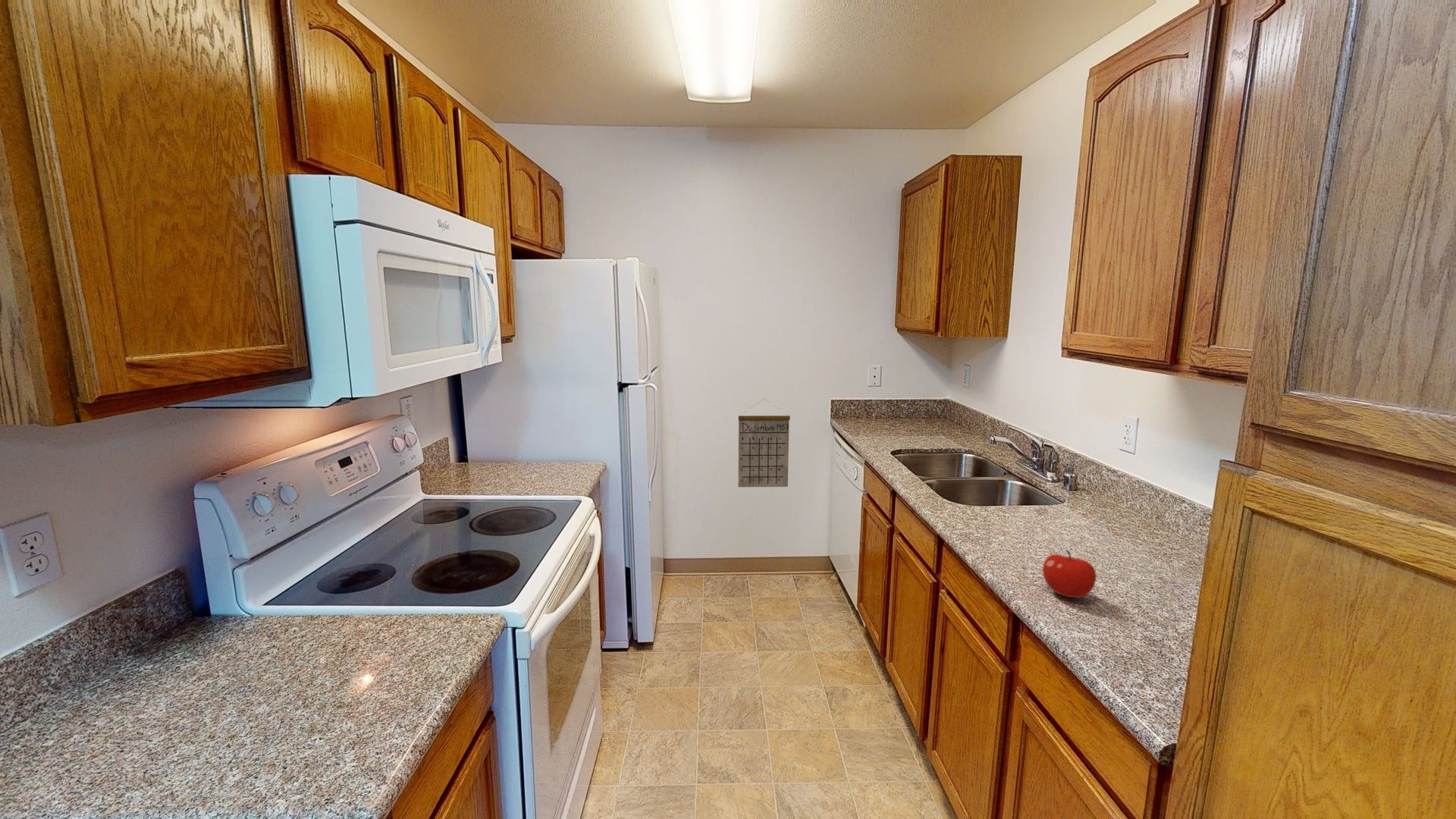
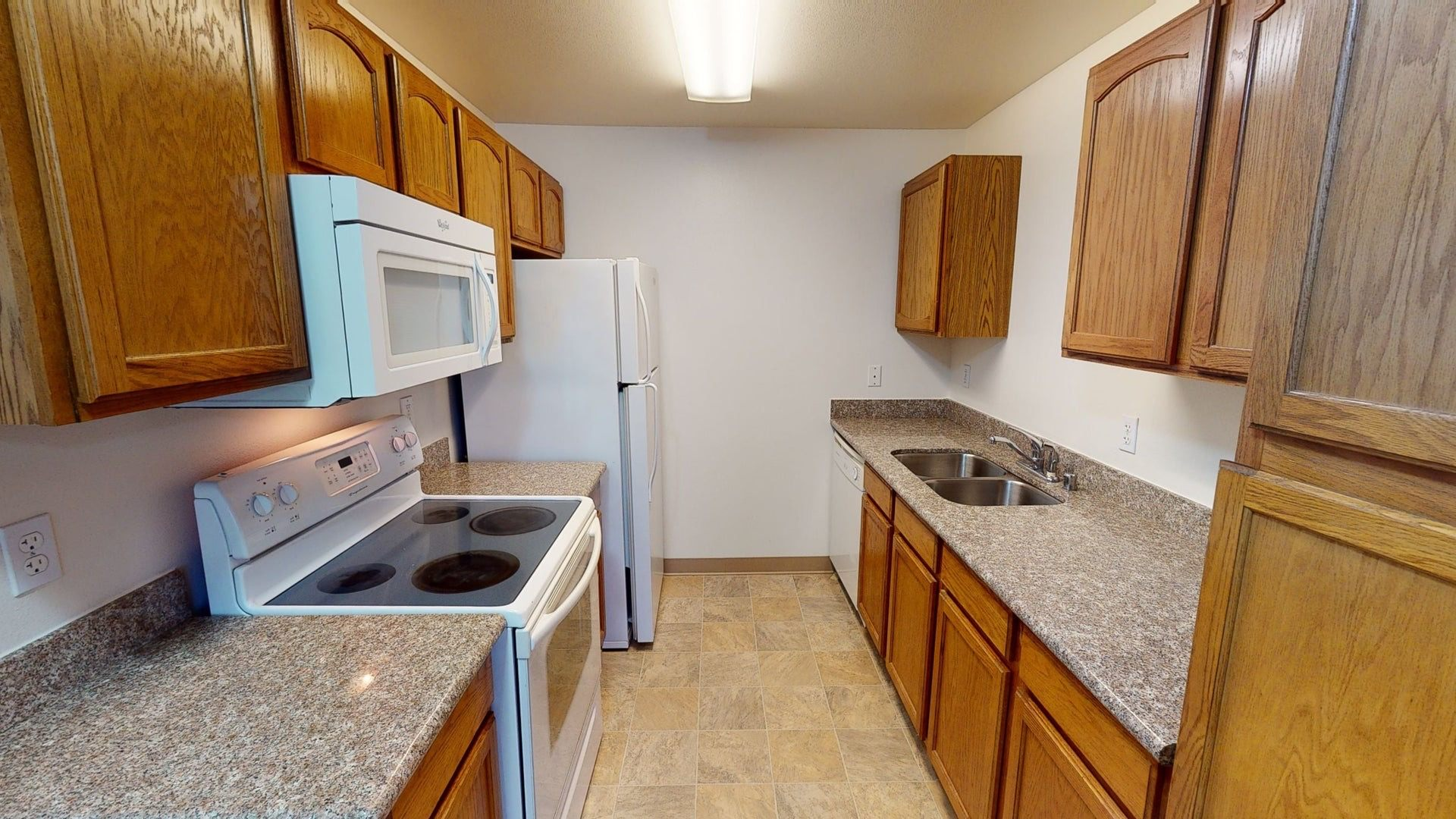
- calendar [738,398,791,488]
- fruit [1042,549,1097,598]
